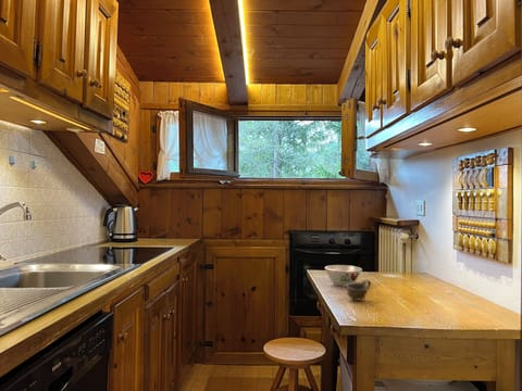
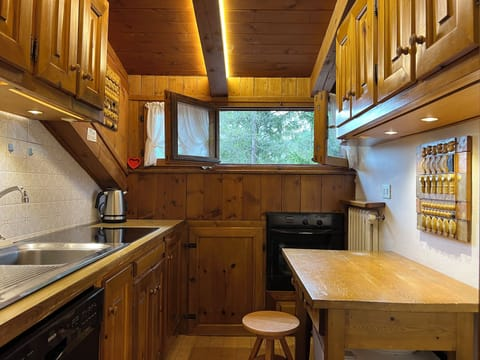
- cup [346,278,372,302]
- bowl [324,264,363,288]
